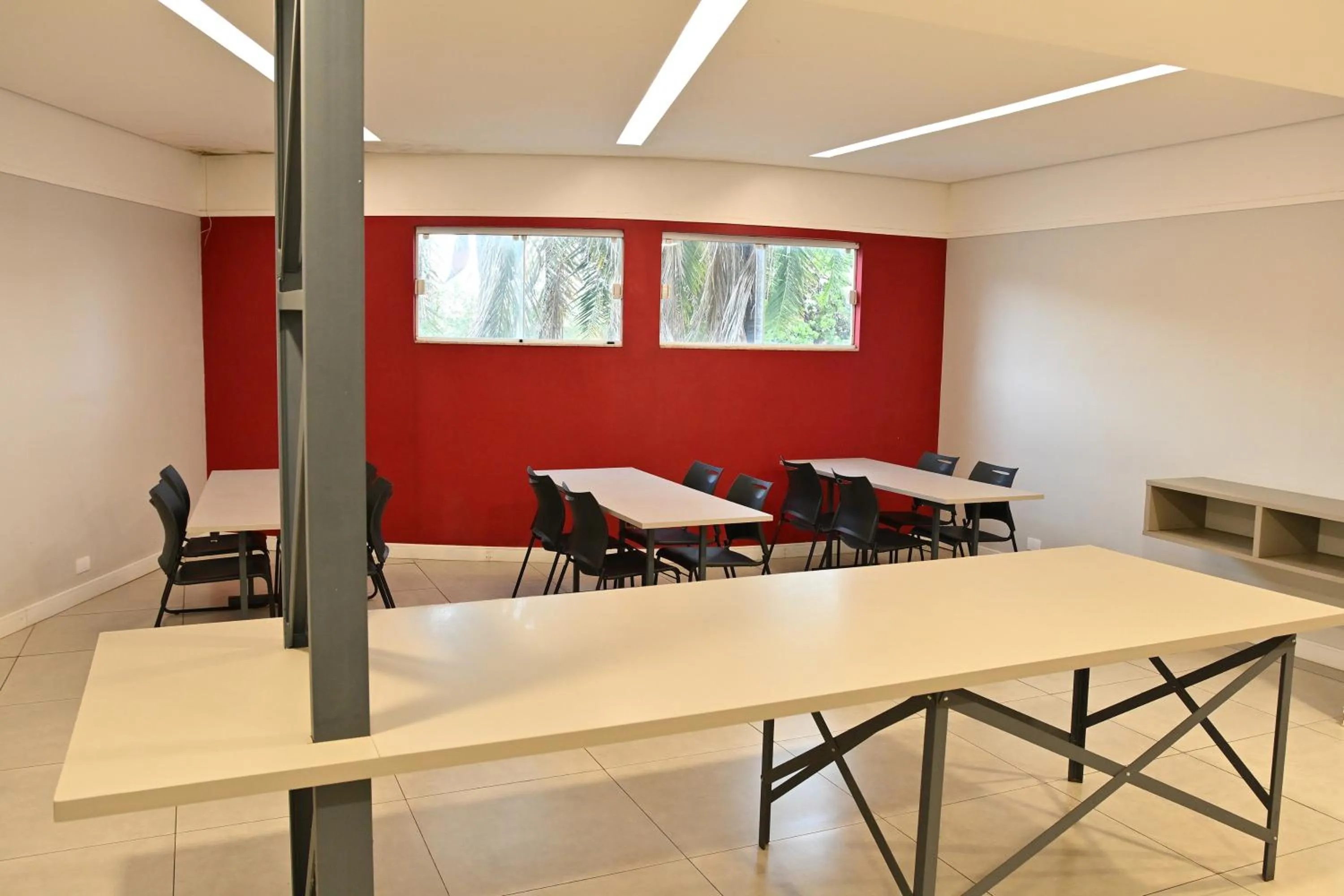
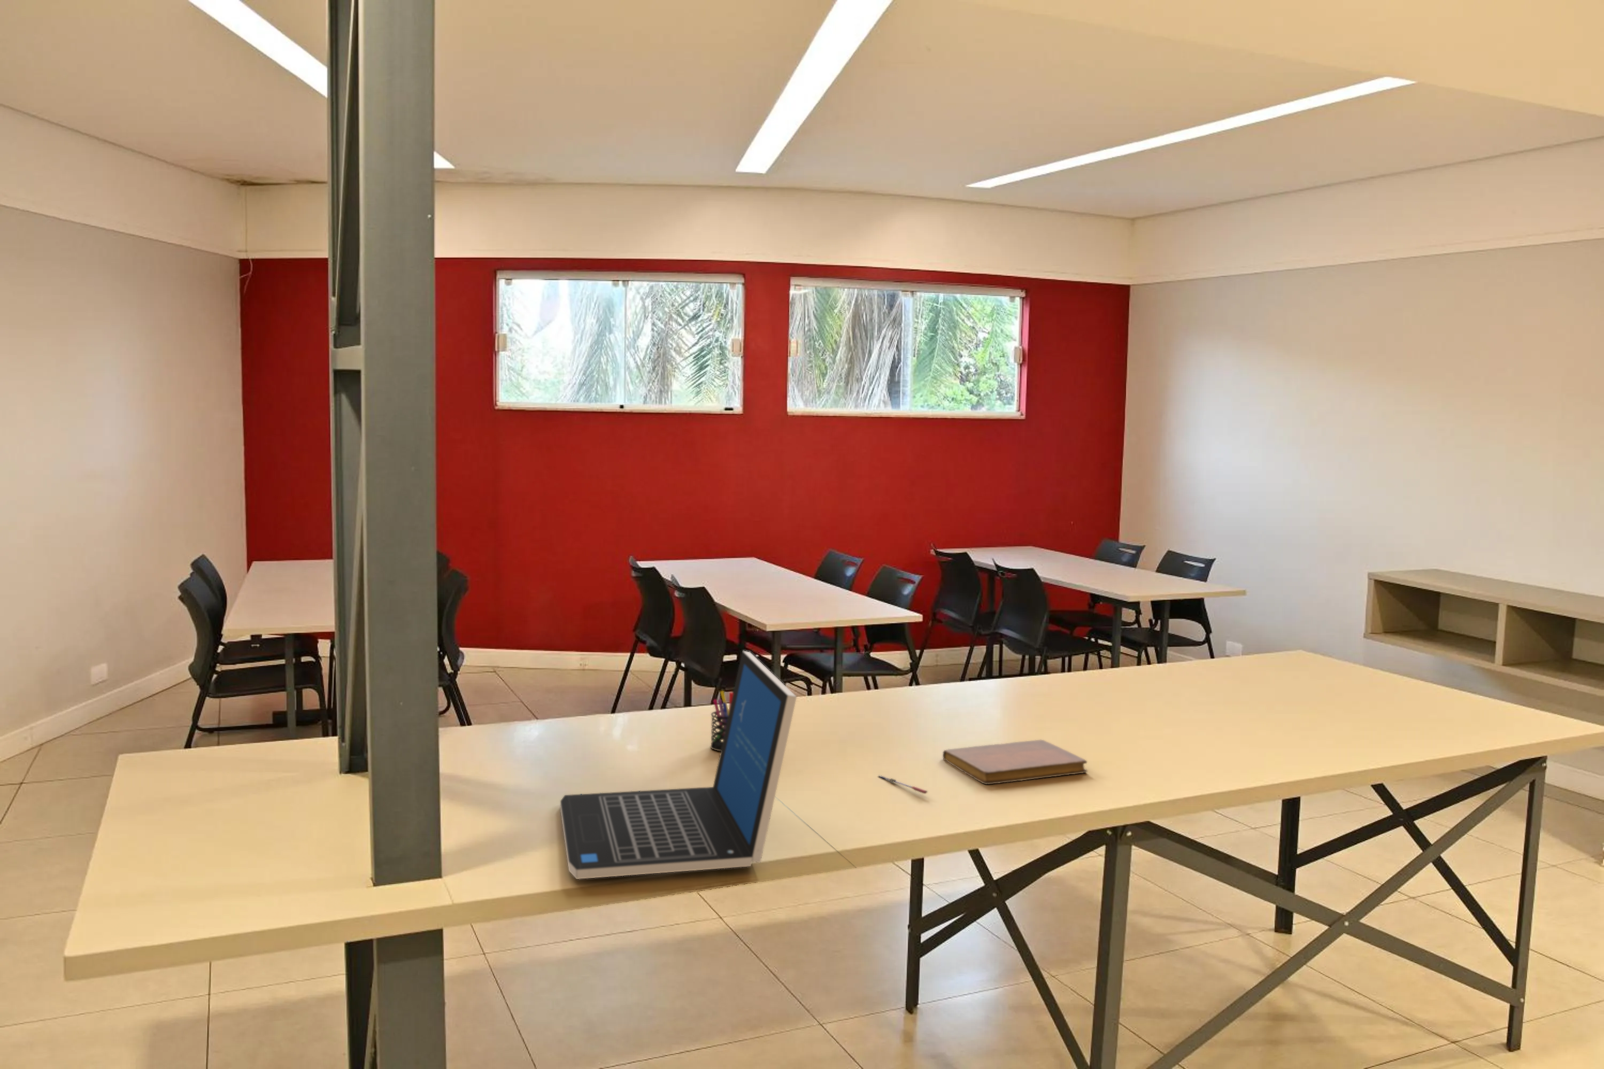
+ laptop [560,650,797,879]
+ pen holder [710,690,734,752]
+ pen [877,774,929,795]
+ notebook [942,740,1088,785]
